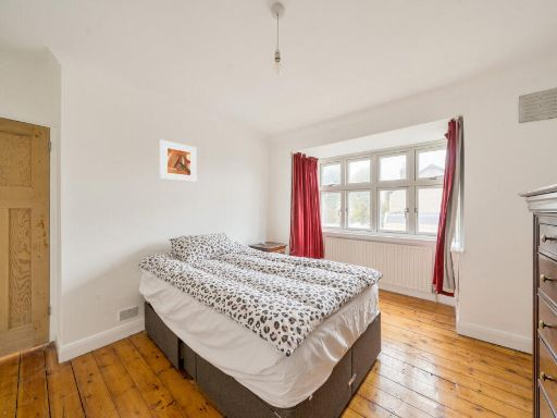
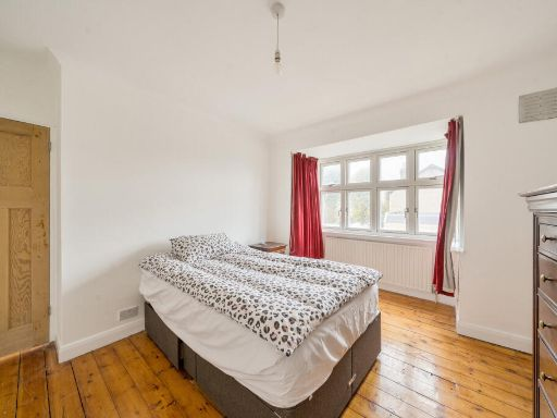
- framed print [159,139,198,183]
